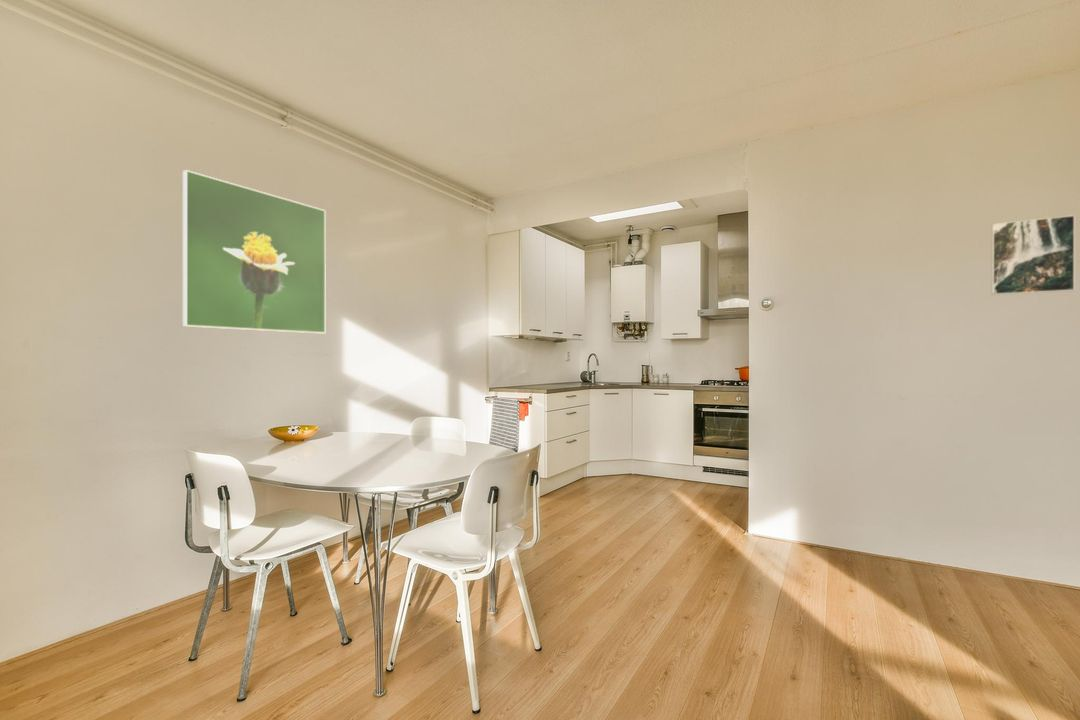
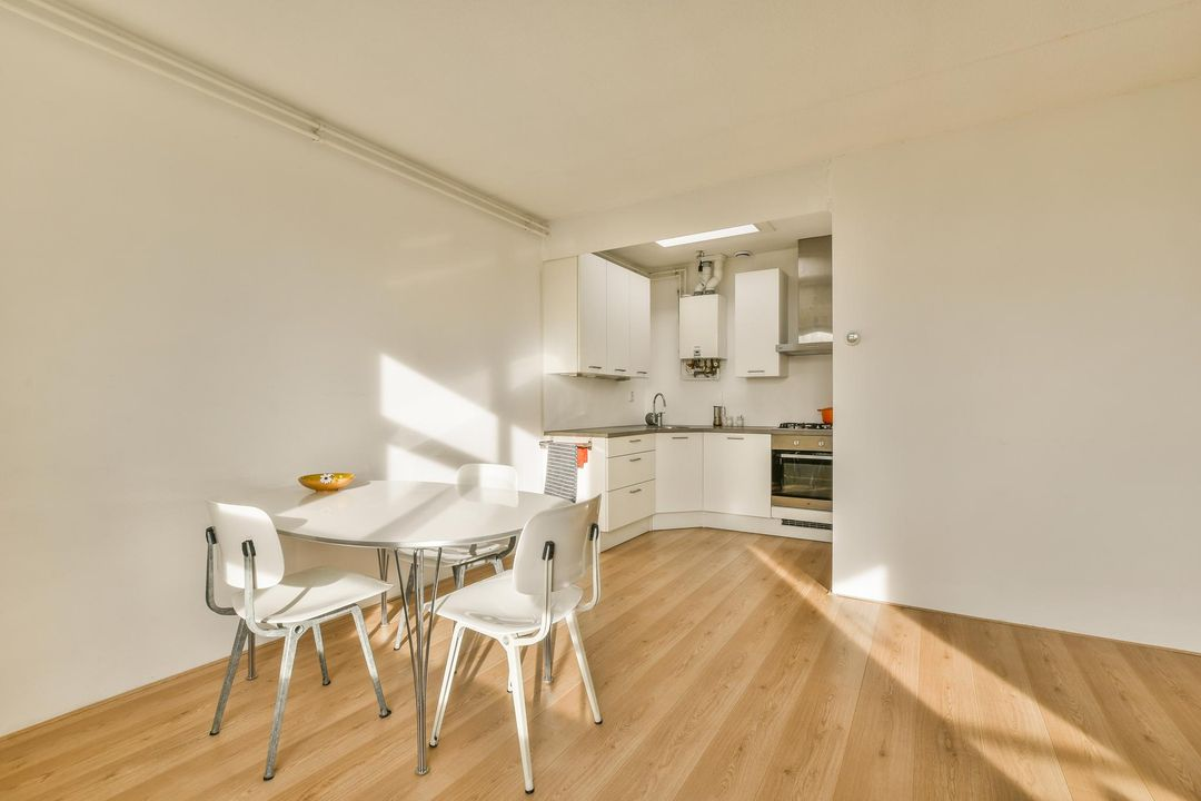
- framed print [990,214,1076,296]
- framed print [182,169,327,334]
